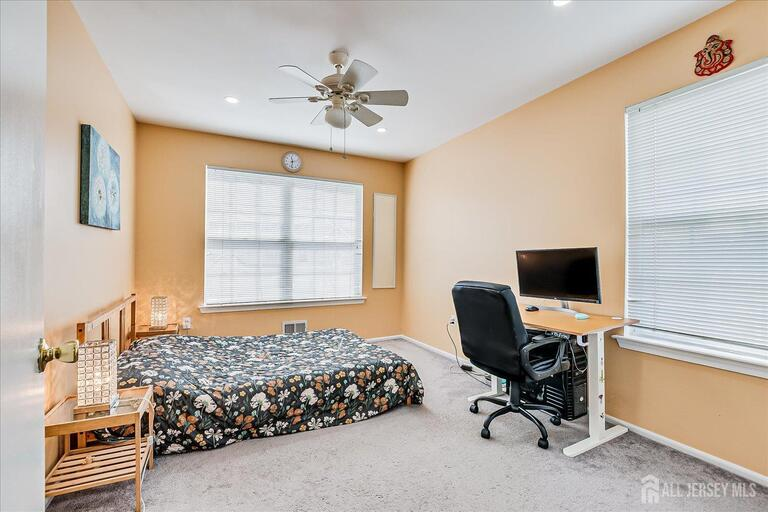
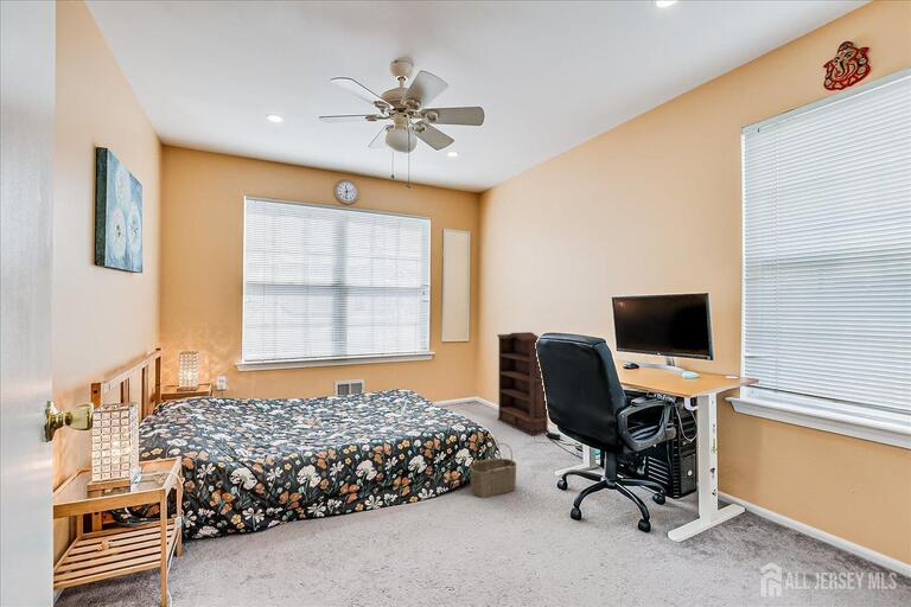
+ wicker basket [469,435,517,499]
+ bookshelf [496,331,550,436]
